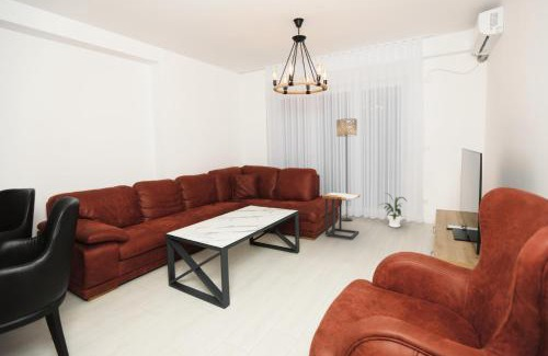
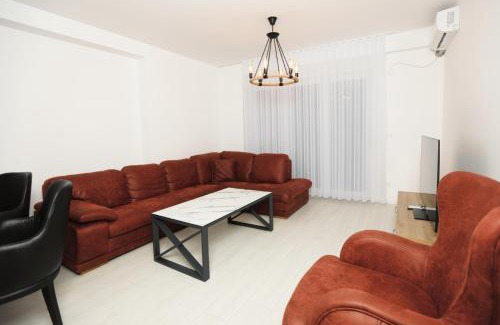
- side table [321,192,361,240]
- floor lamp [335,117,358,222]
- house plant [377,192,408,229]
